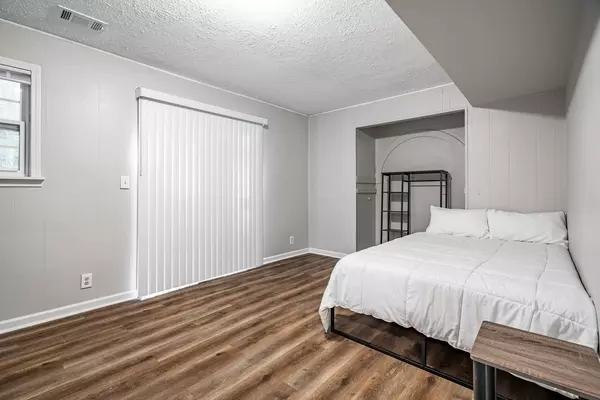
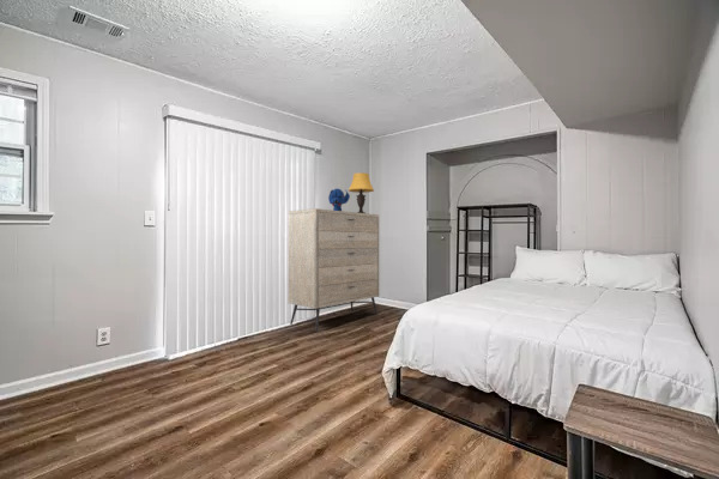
+ decorative sculpture [327,188,351,211]
+ dresser [288,207,380,333]
+ table lamp [348,171,375,213]
